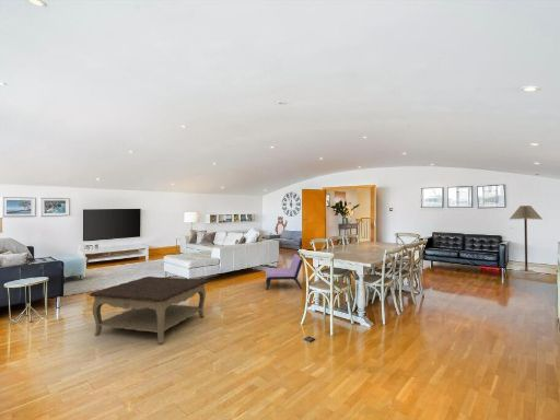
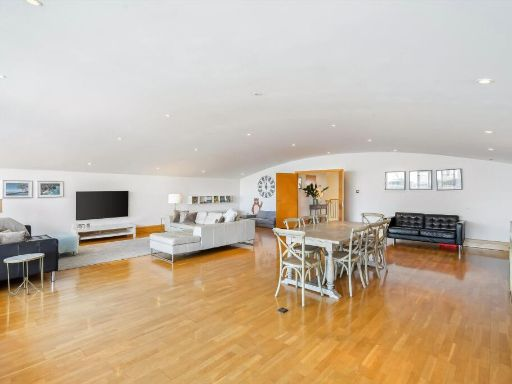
- armchair [265,253,304,291]
- floor lamp [509,205,544,276]
- coffee table [89,276,209,345]
